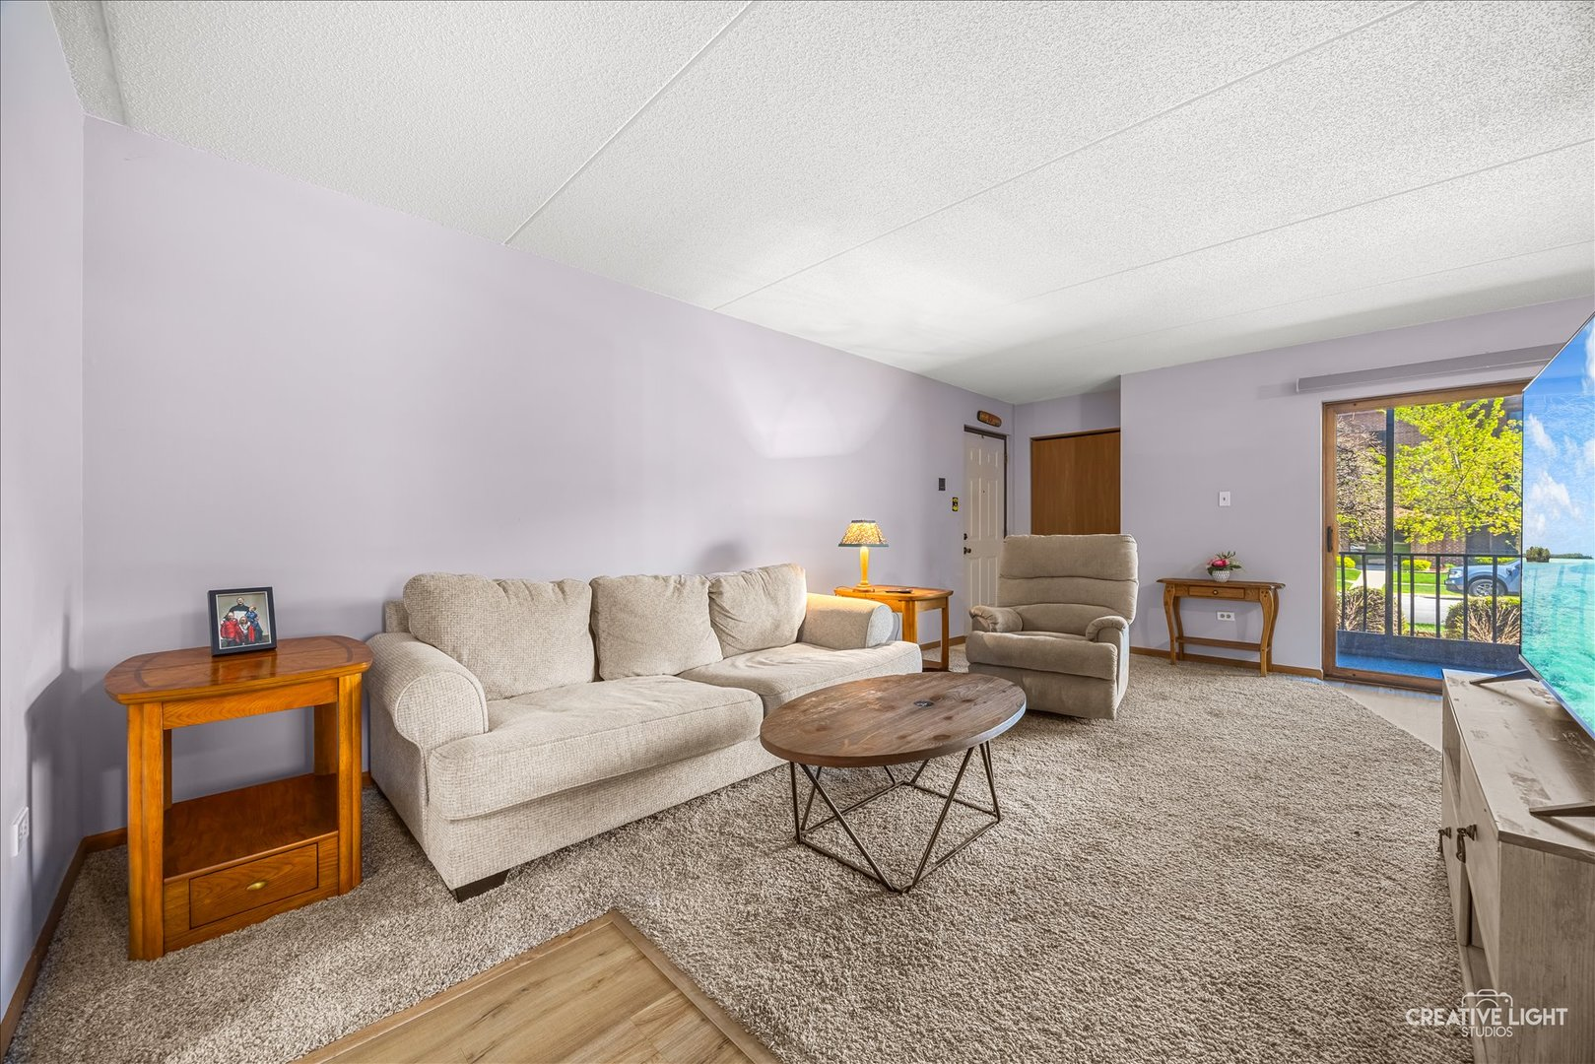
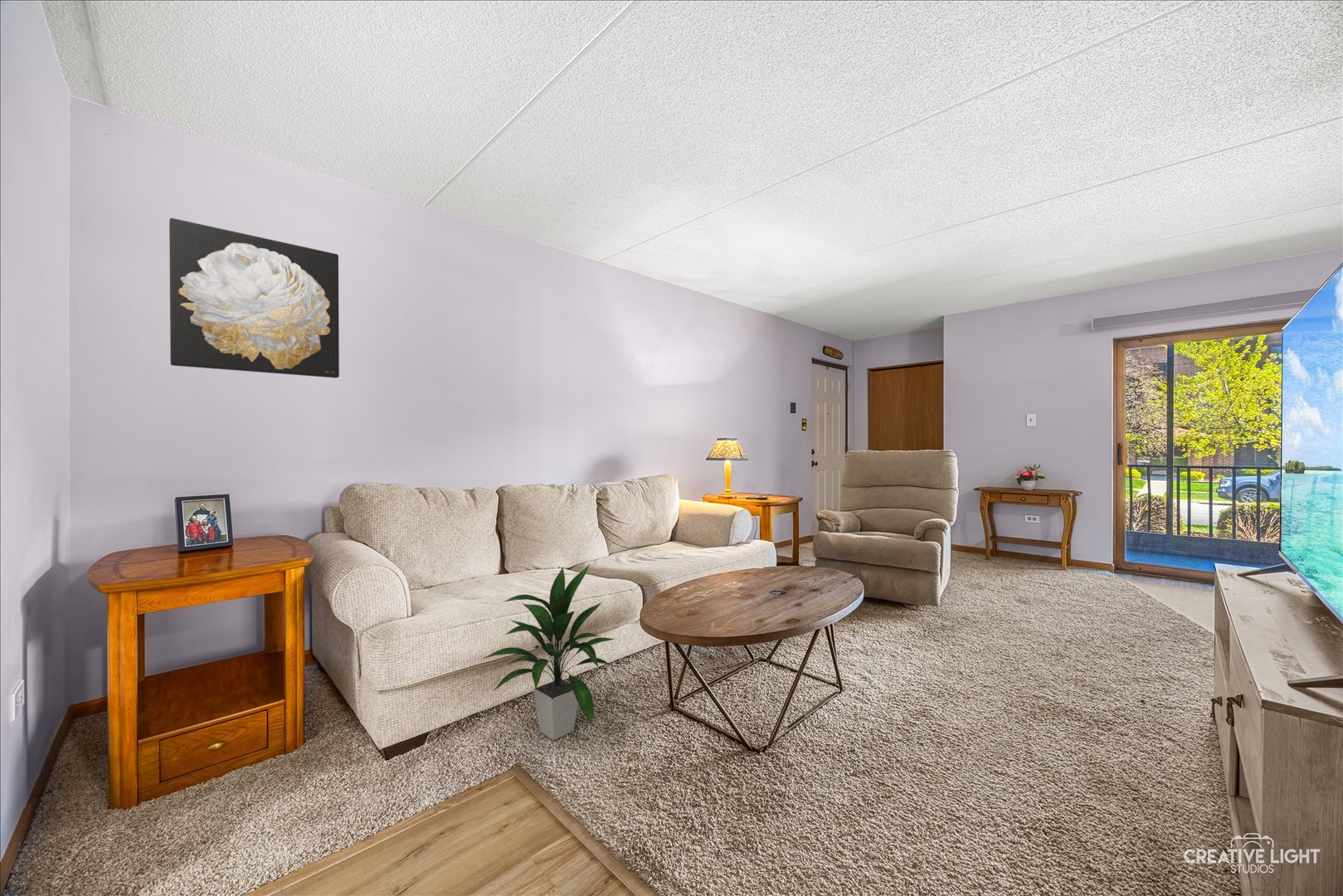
+ indoor plant [481,564,616,741]
+ wall art [168,217,340,379]
